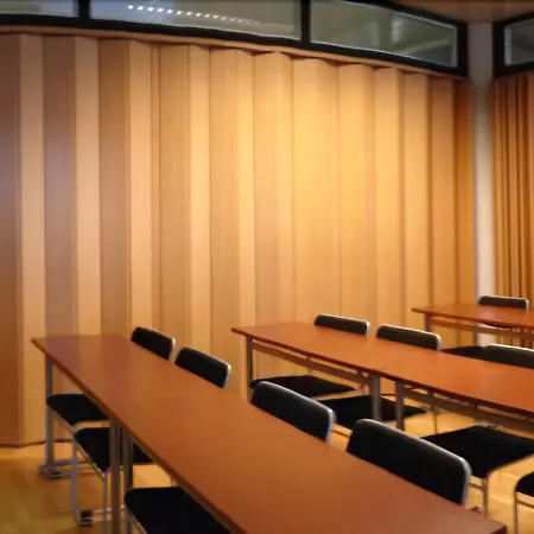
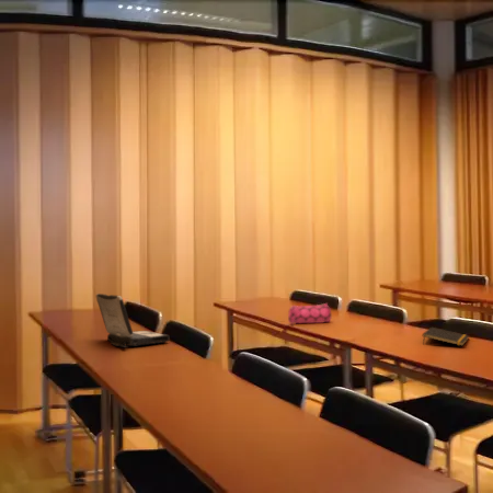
+ laptop [95,293,170,348]
+ pencil case [287,302,333,325]
+ notepad [422,326,470,347]
